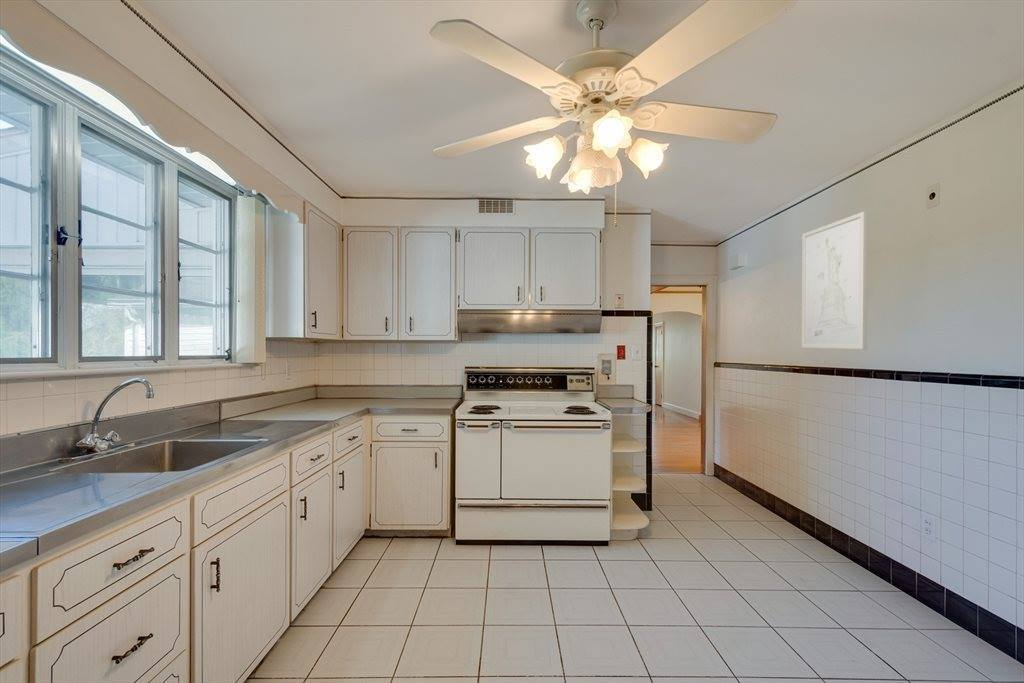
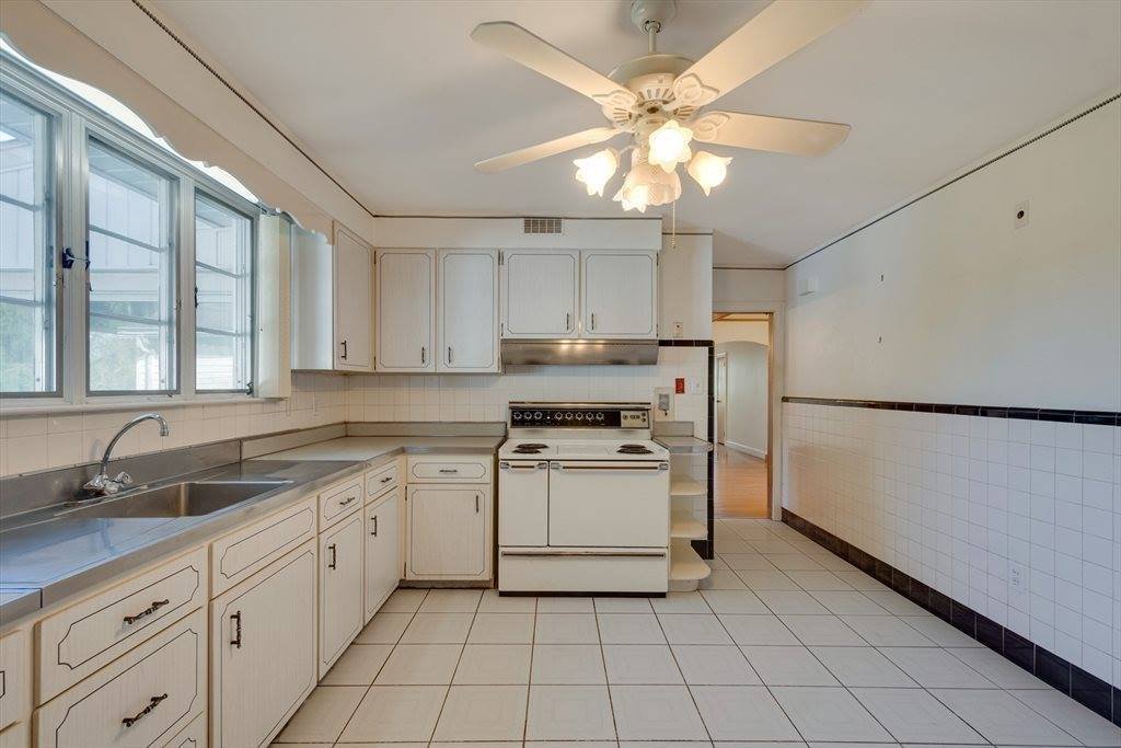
- wall art [801,211,869,350]
